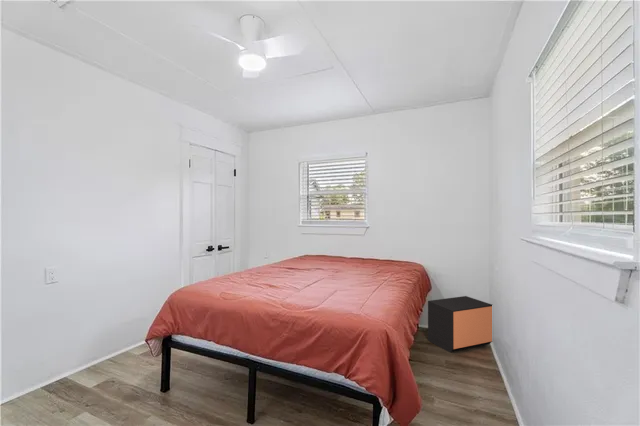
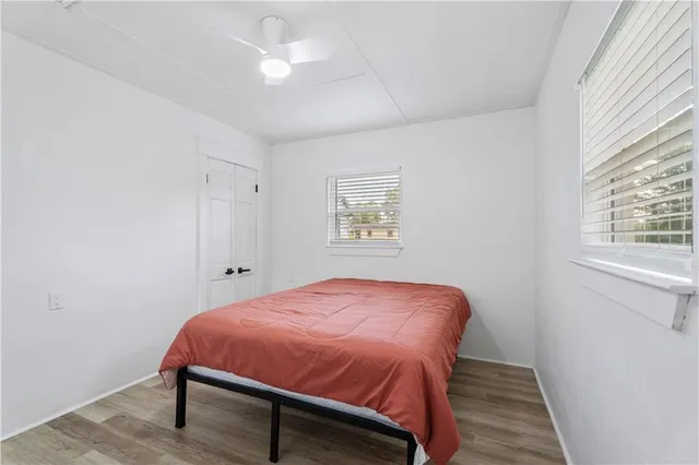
- nightstand [427,295,493,353]
